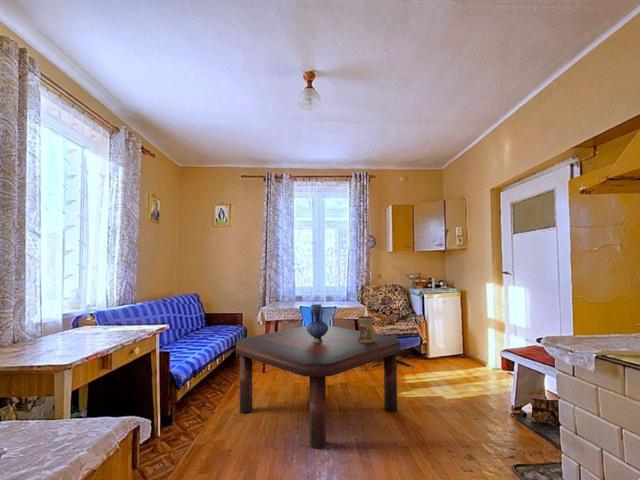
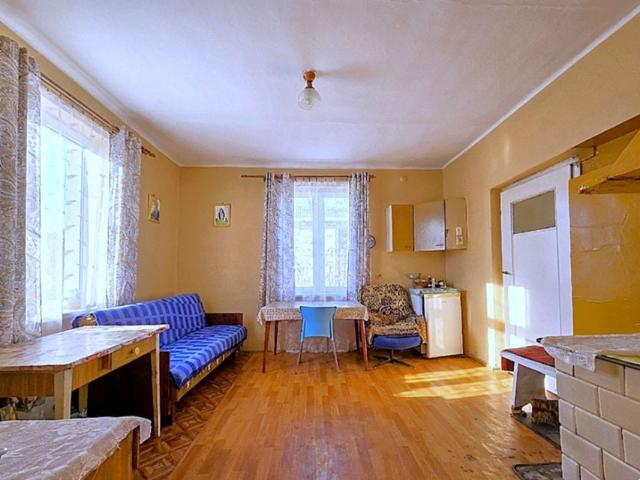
- coffee table [235,325,401,450]
- vase [307,303,328,343]
- oil burner [357,315,375,343]
